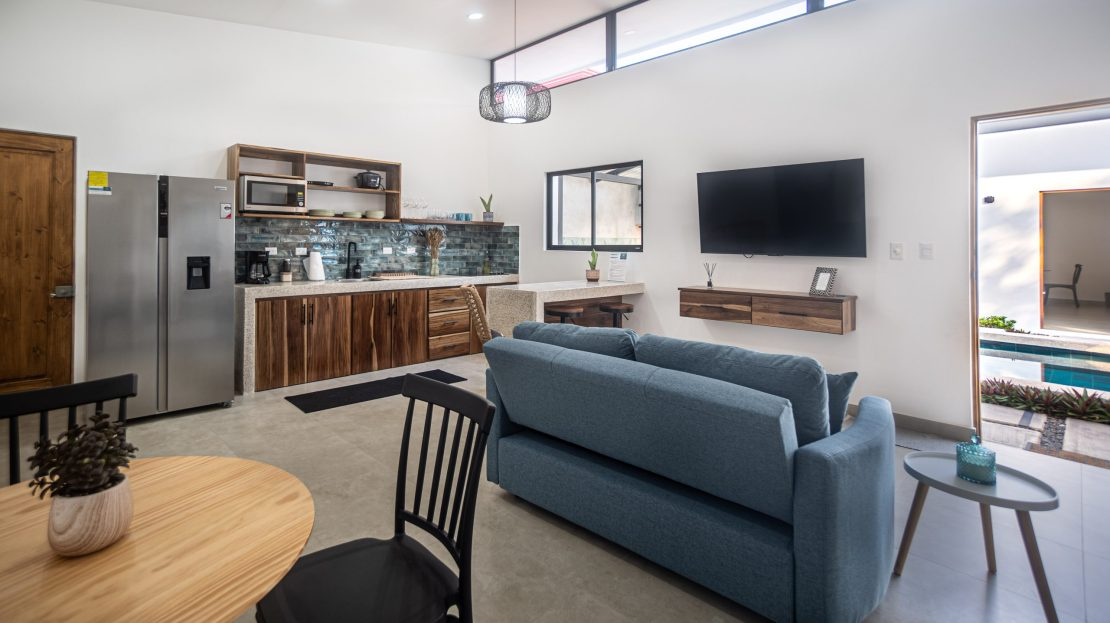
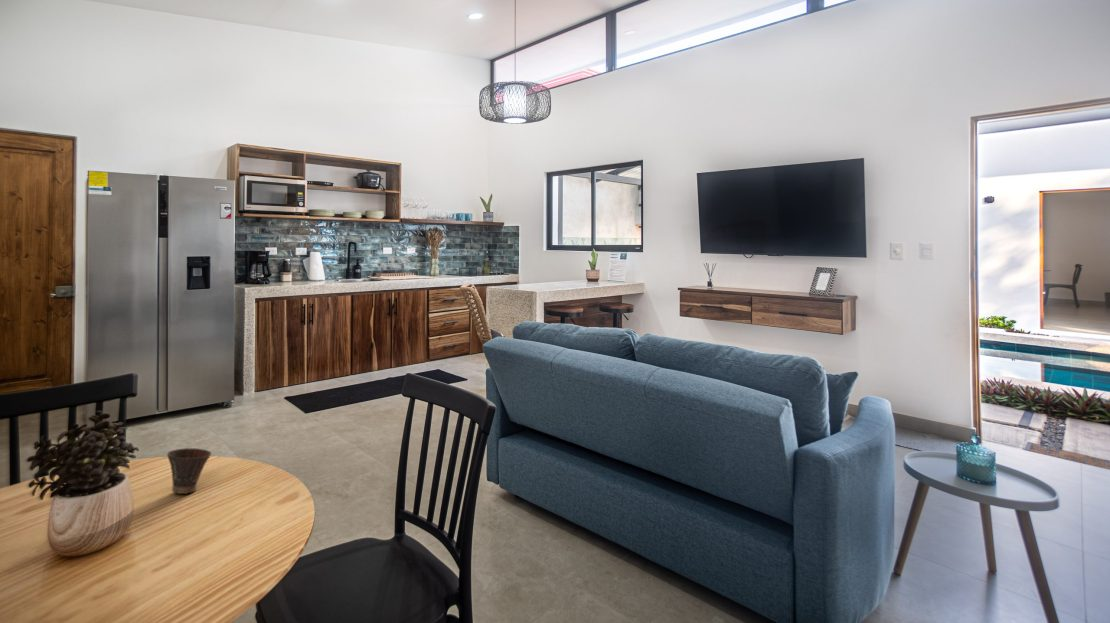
+ cup [166,447,212,495]
